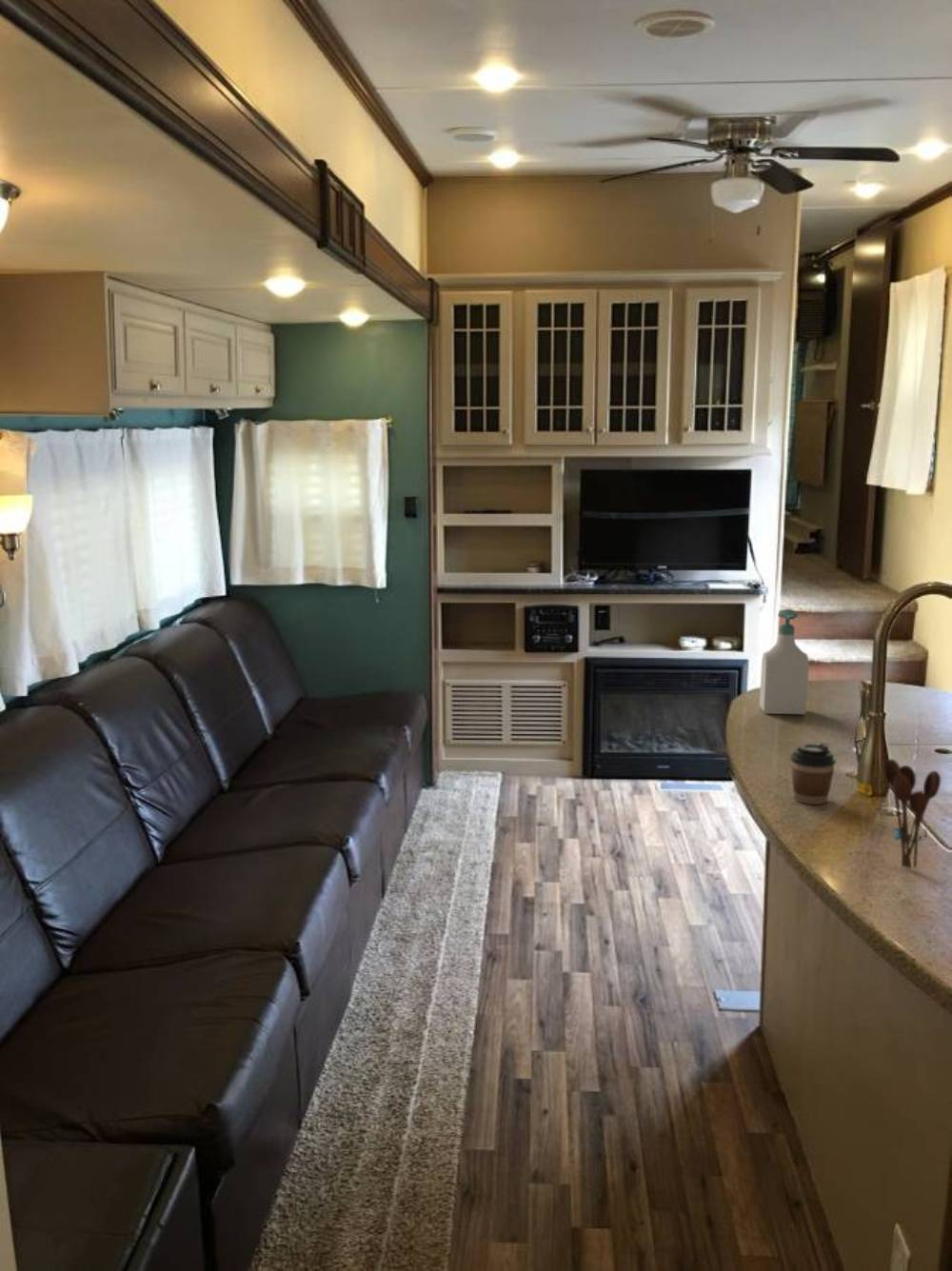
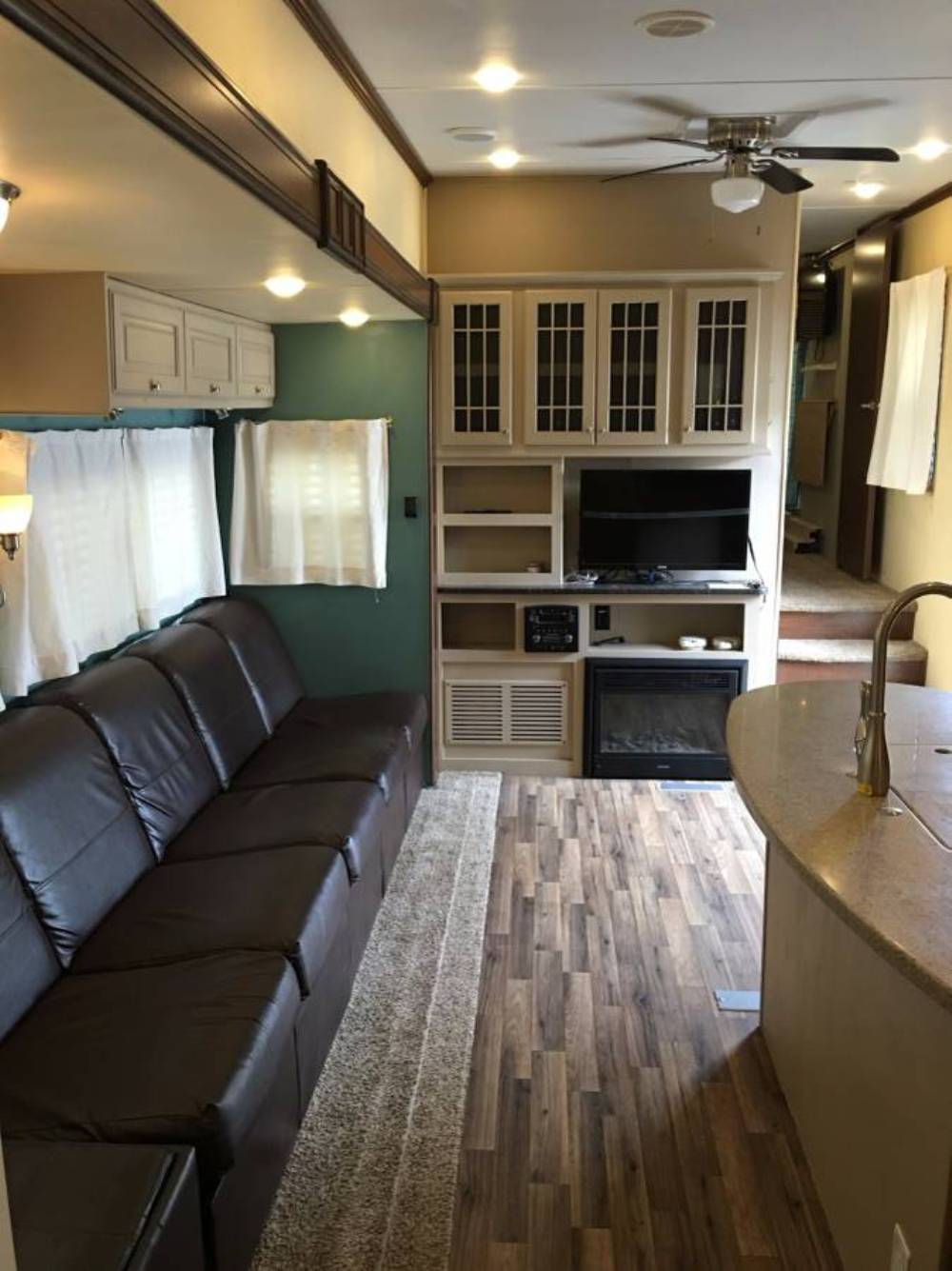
- soap bottle [759,608,810,715]
- coffee cup [789,742,837,805]
- utensil holder [883,758,942,870]
